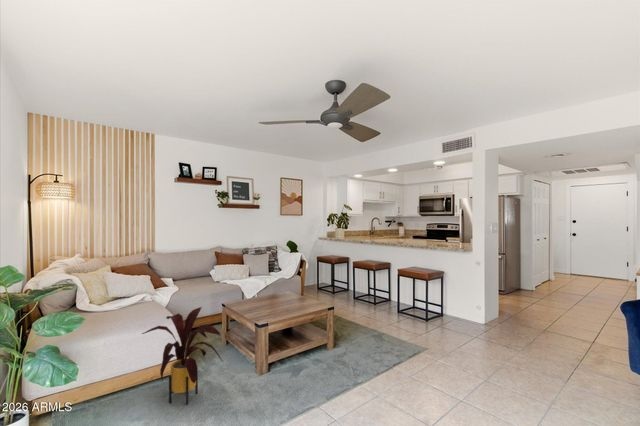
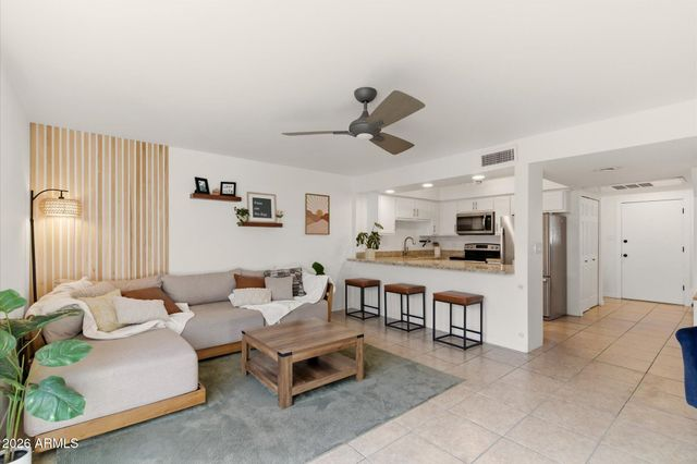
- house plant [141,306,224,405]
